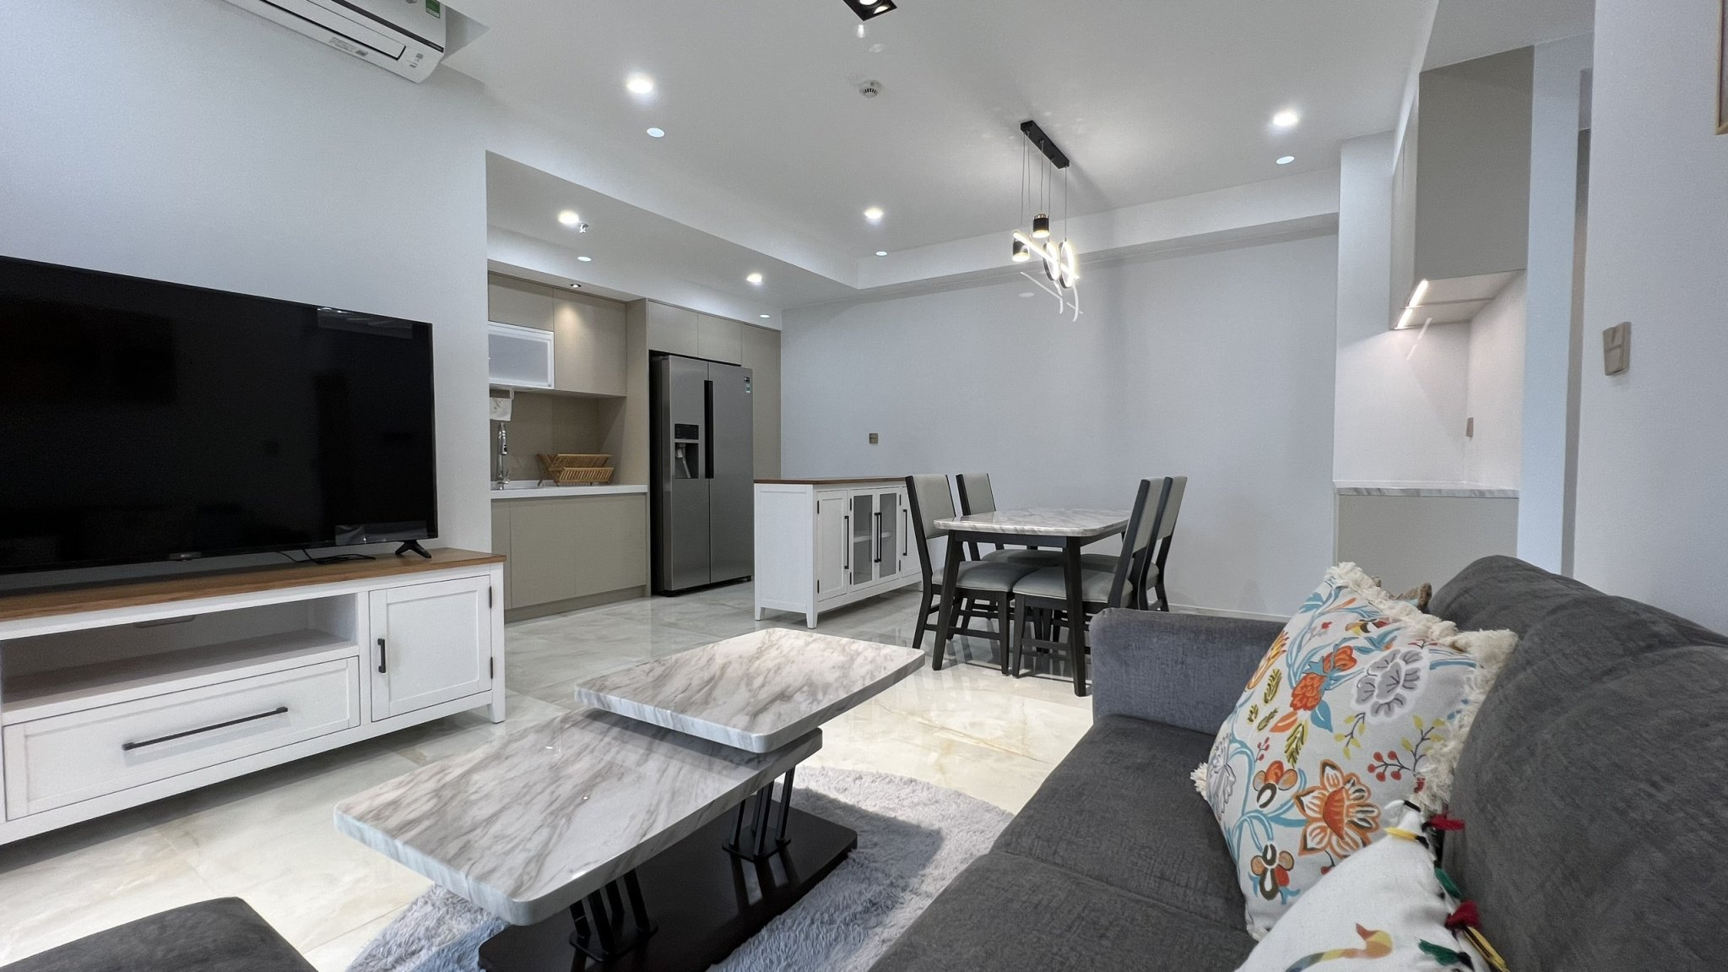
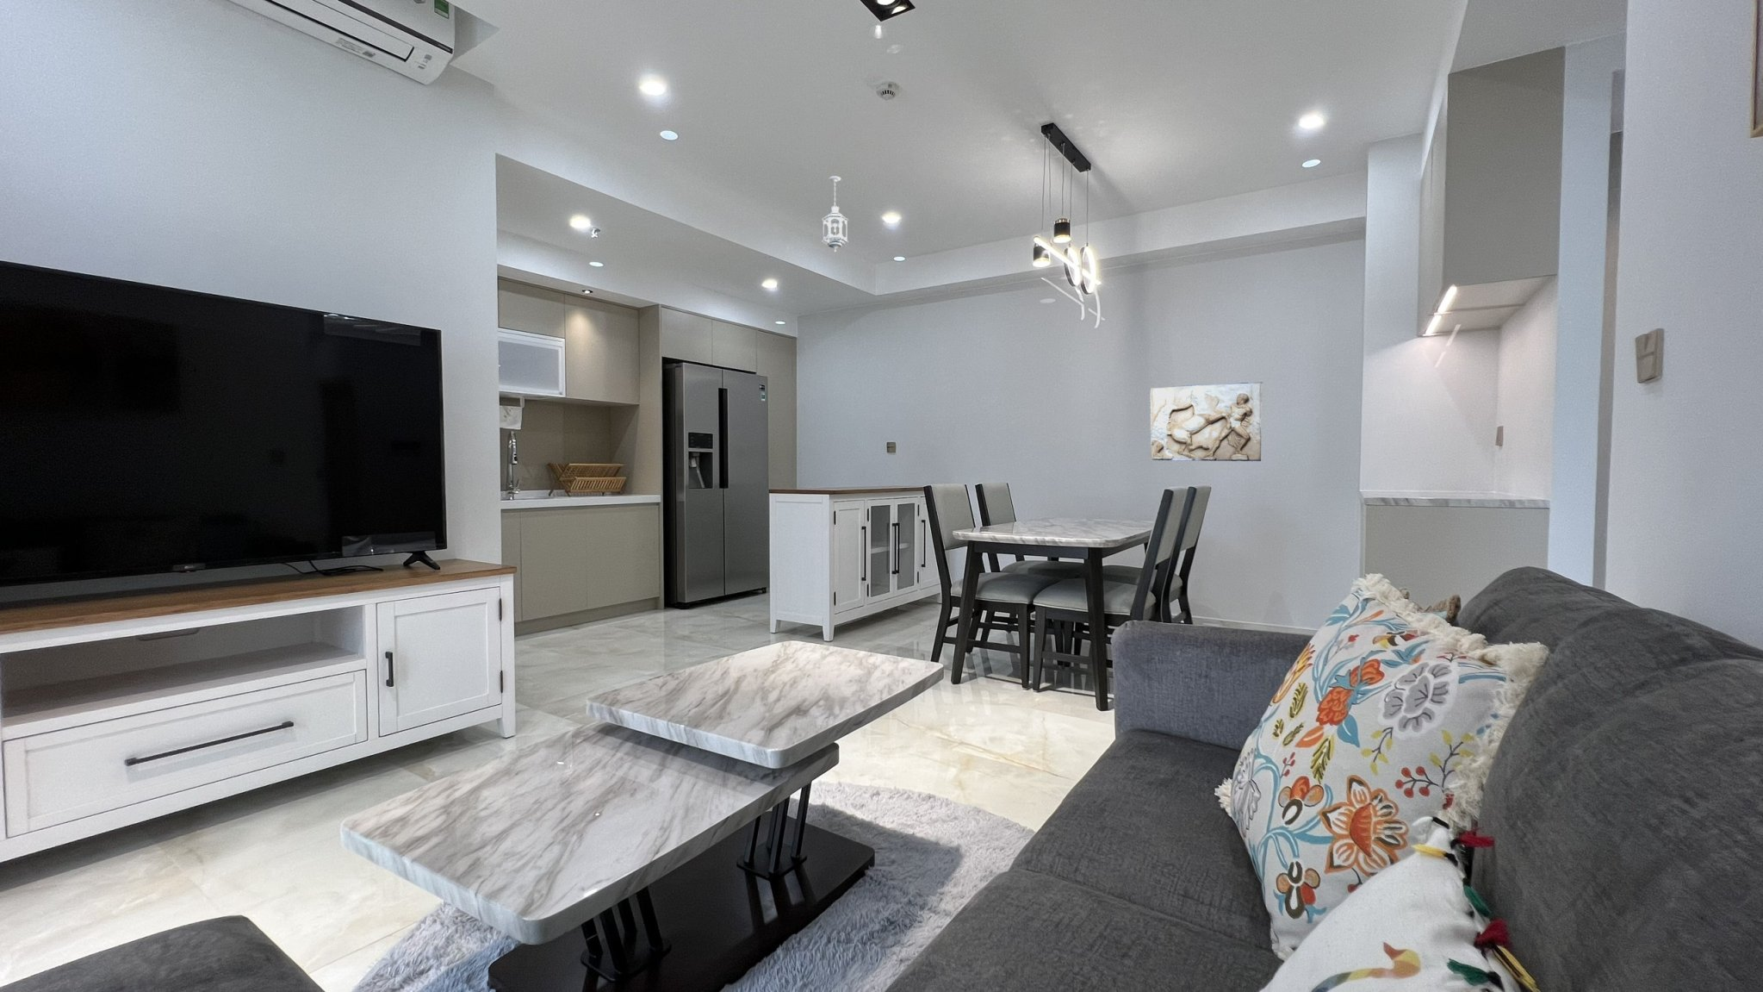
+ relief sculpture [1150,382,1263,461]
+ hanging lantern [822,174,849,253]
